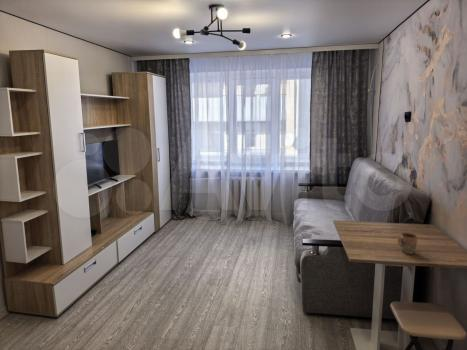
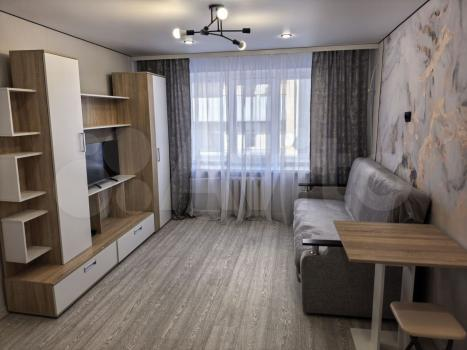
- mug [397,232,418,255]
